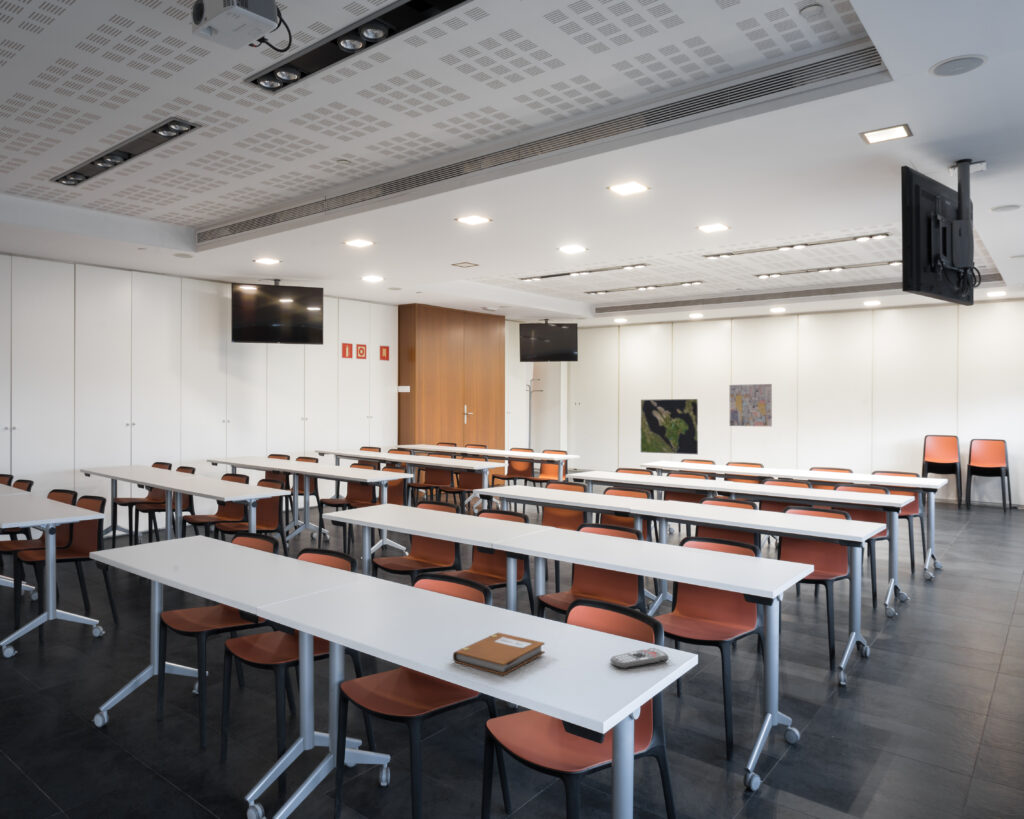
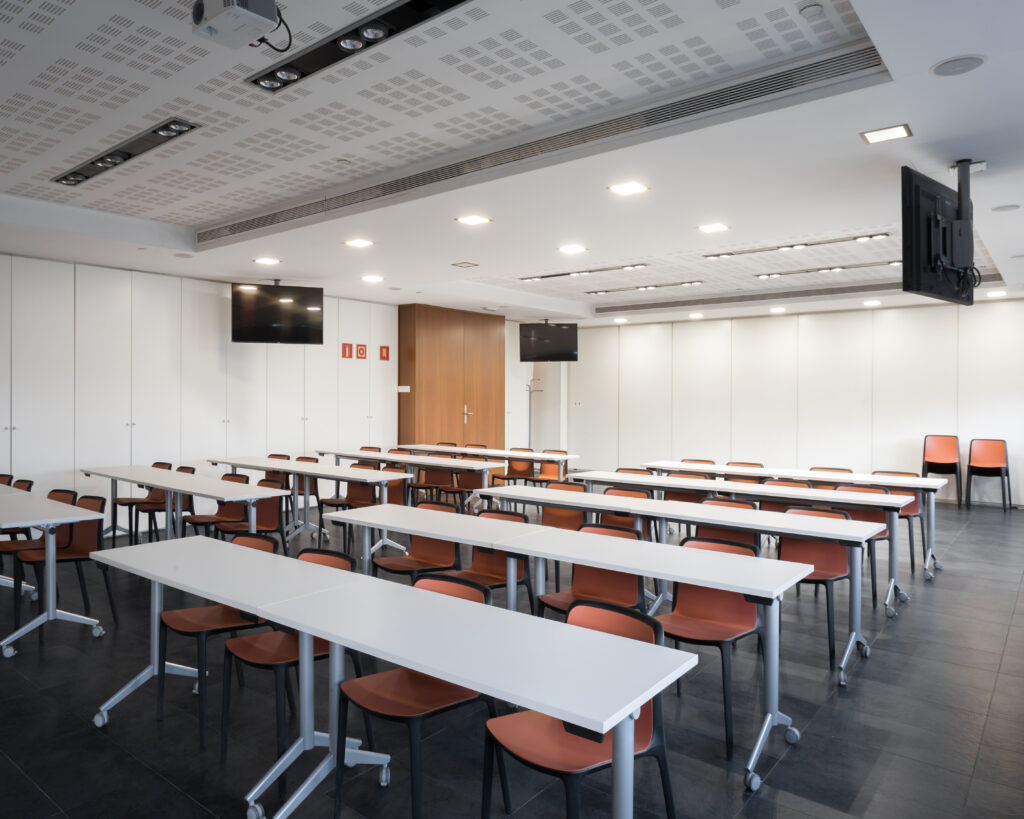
- world map [640,398,699,455]
- remote control [610,647,669,670]
- notebook [452,632,546,676]
- wall art [729,383,773,427]
